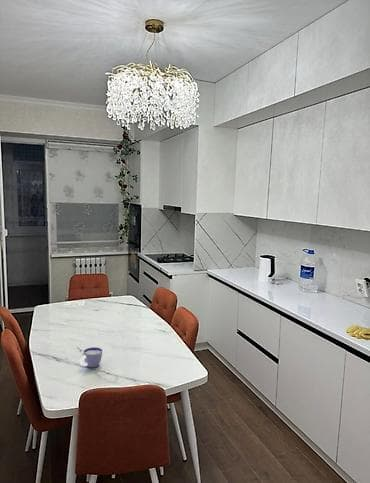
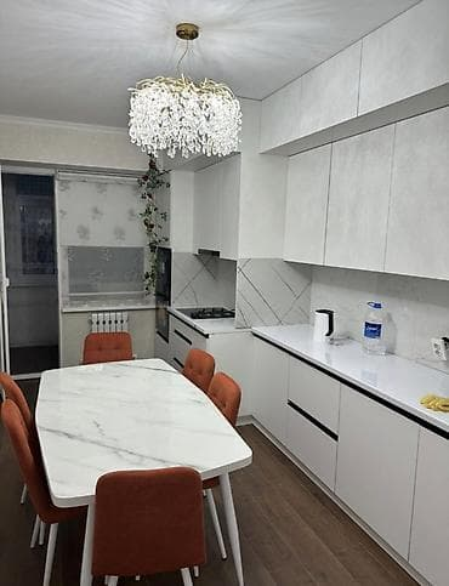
- cup [79,346,103,368]
